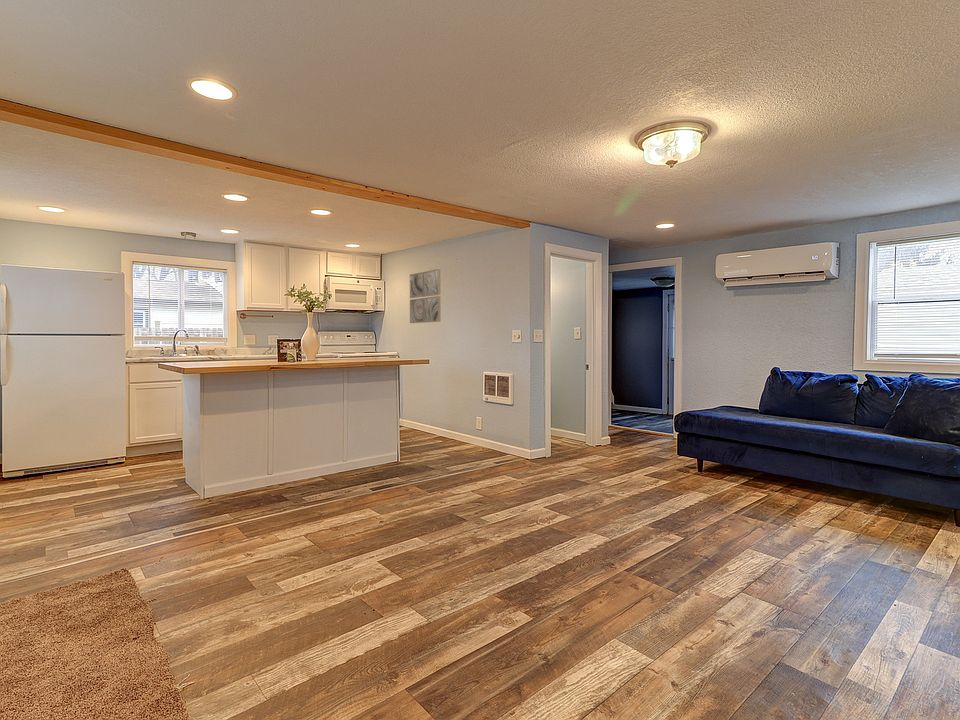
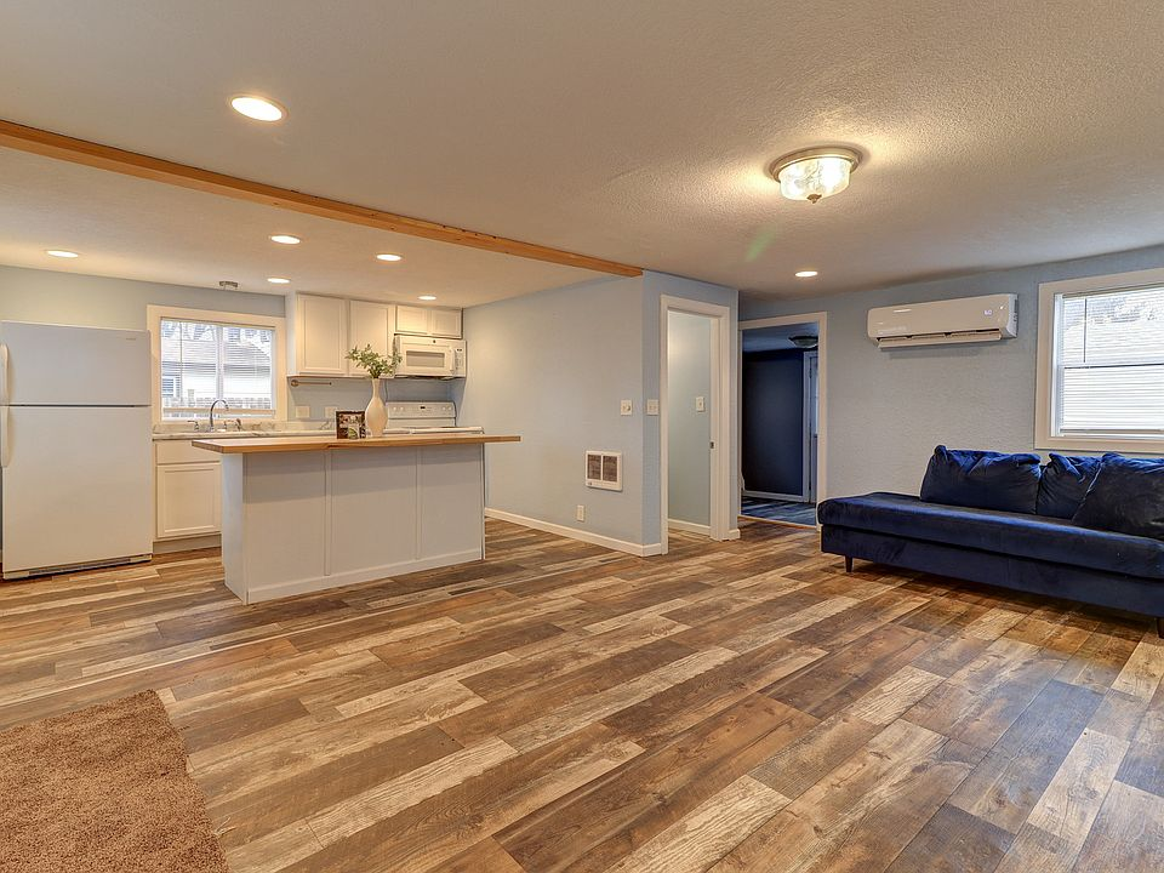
- wall art [409,268,442,324]
